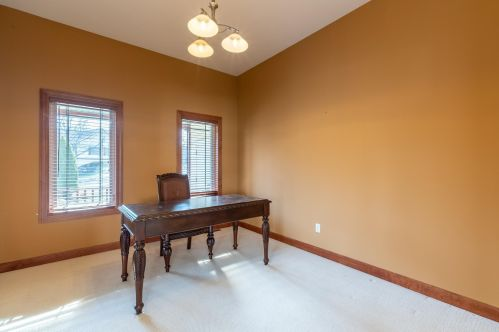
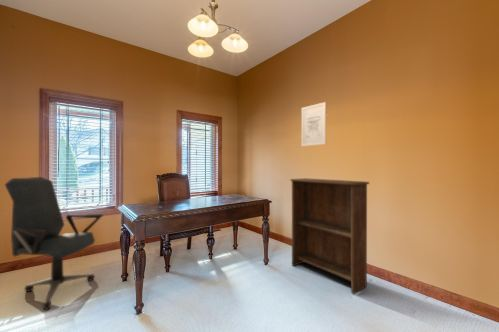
+ bookshelf [289,177,370,295]
+ wall art [301,101,327,147]
+ office chair [4,176,104,311]
